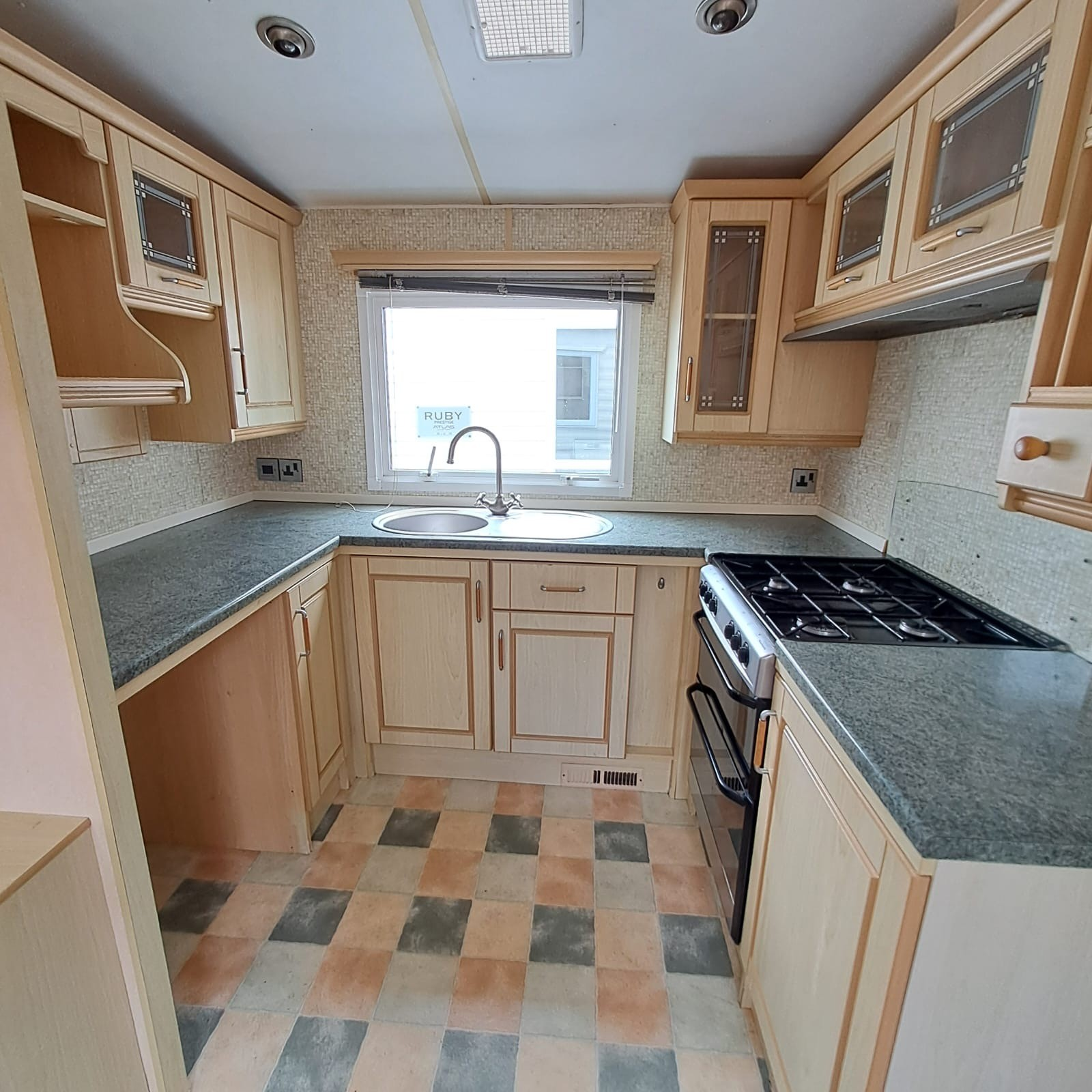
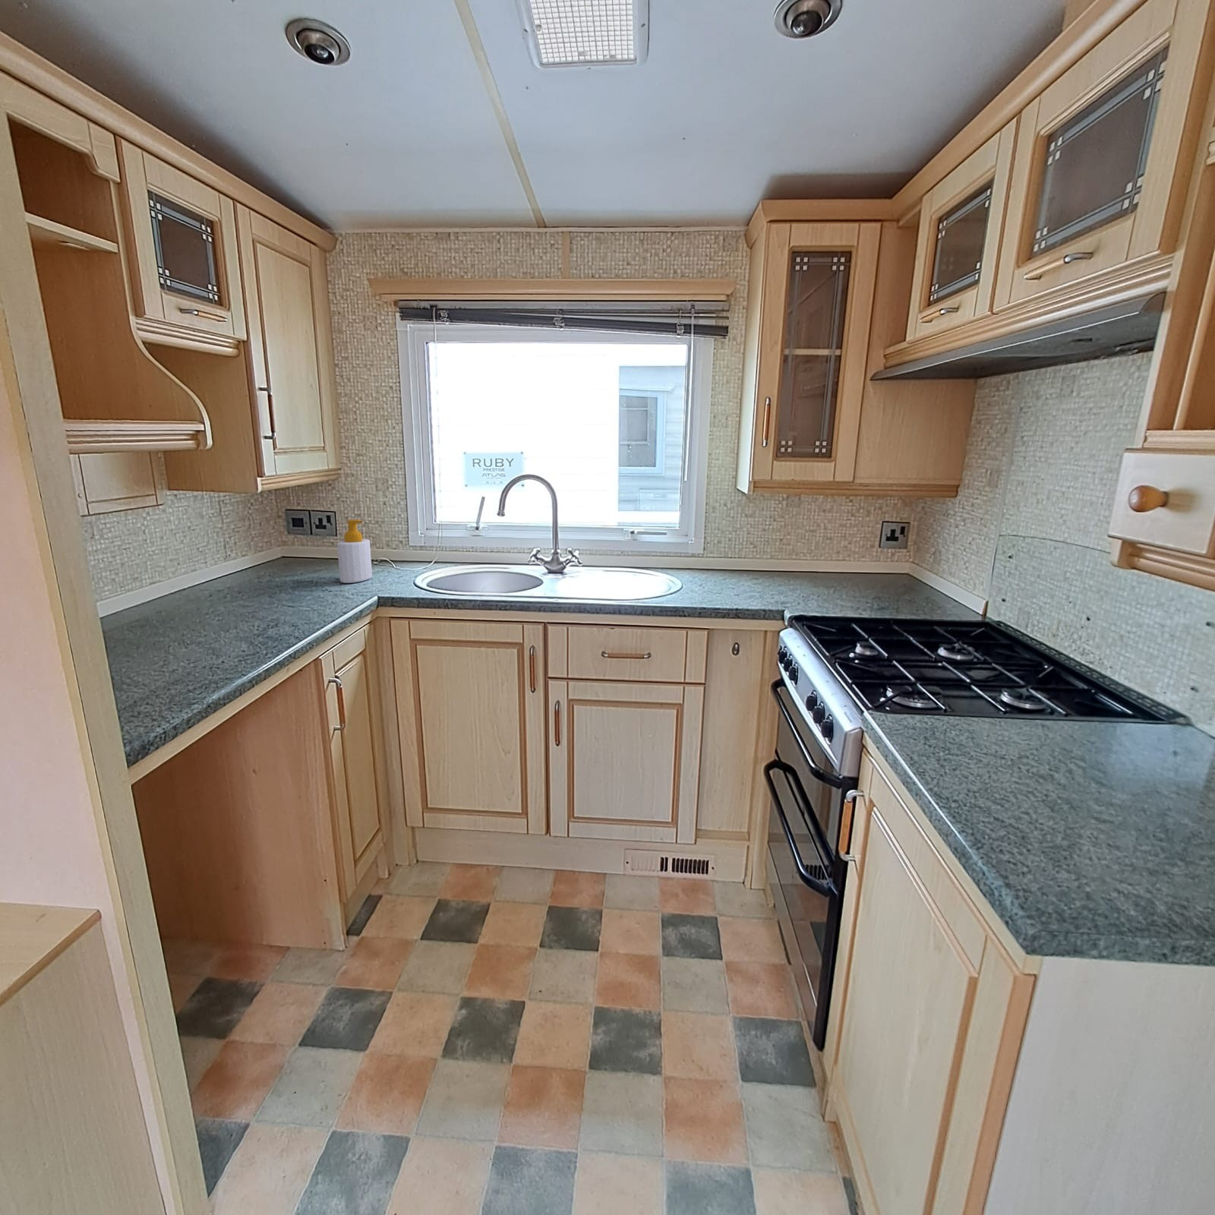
+ soap bottle [336,518,373,584]
